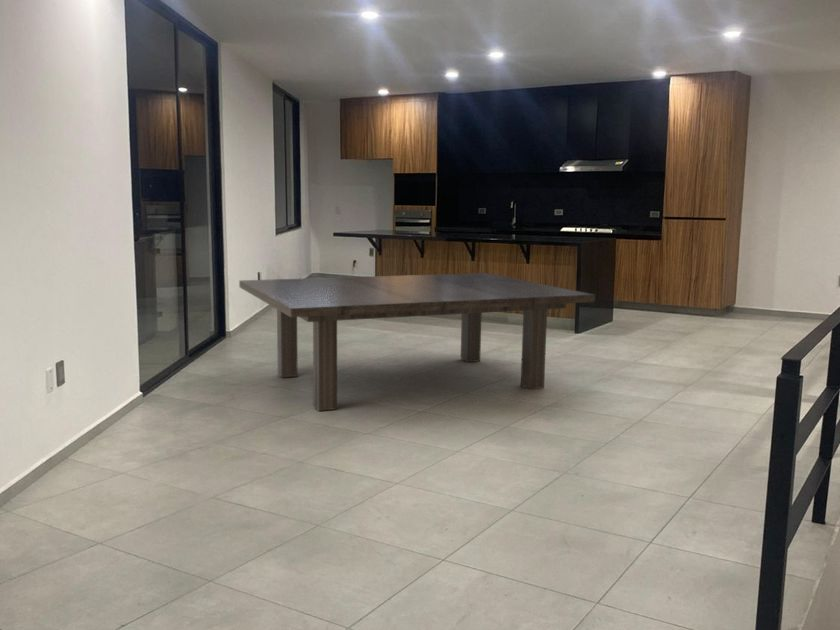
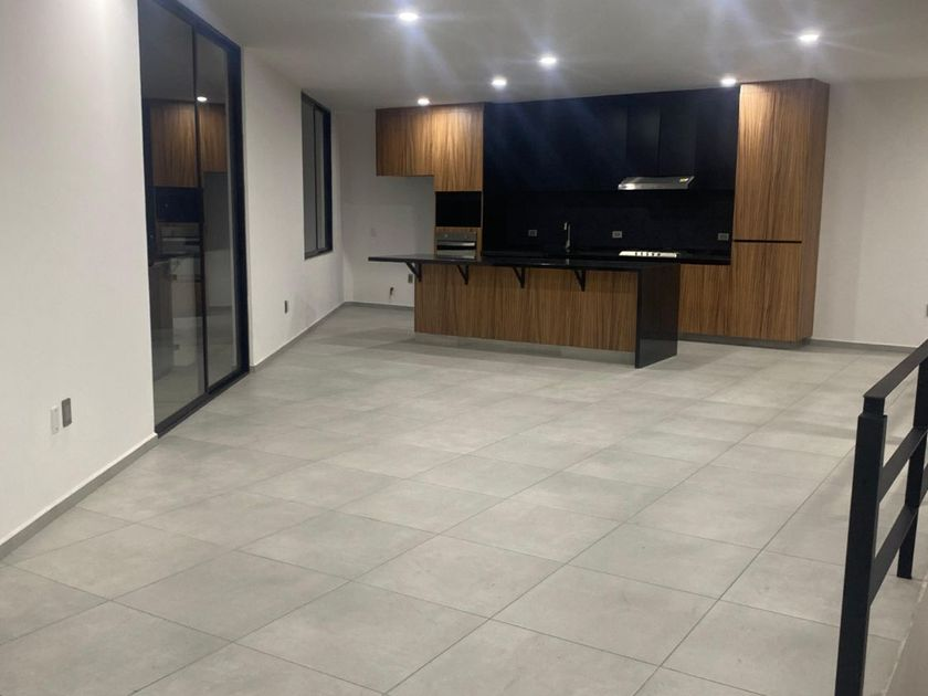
- dining table [238,272,596,412]
